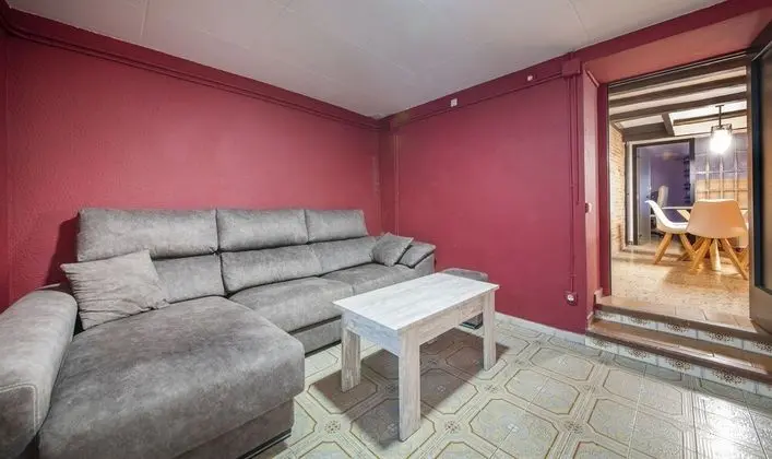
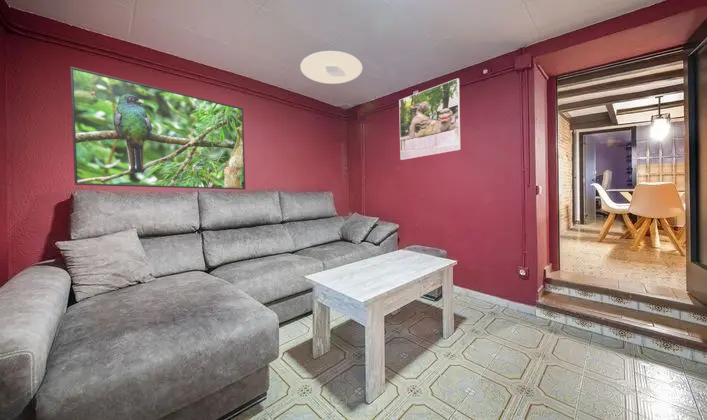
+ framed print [69,66,246,191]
+ ceiling light [299,50,363,85]
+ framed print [398,77,461,161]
